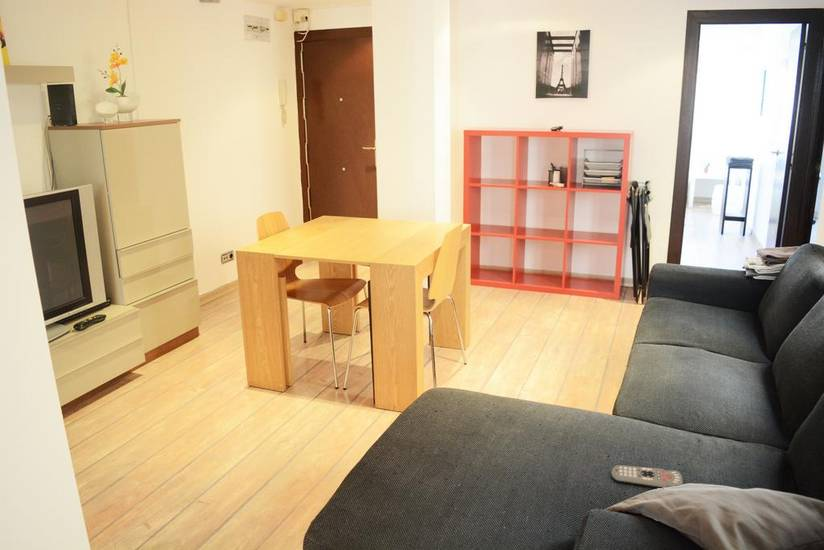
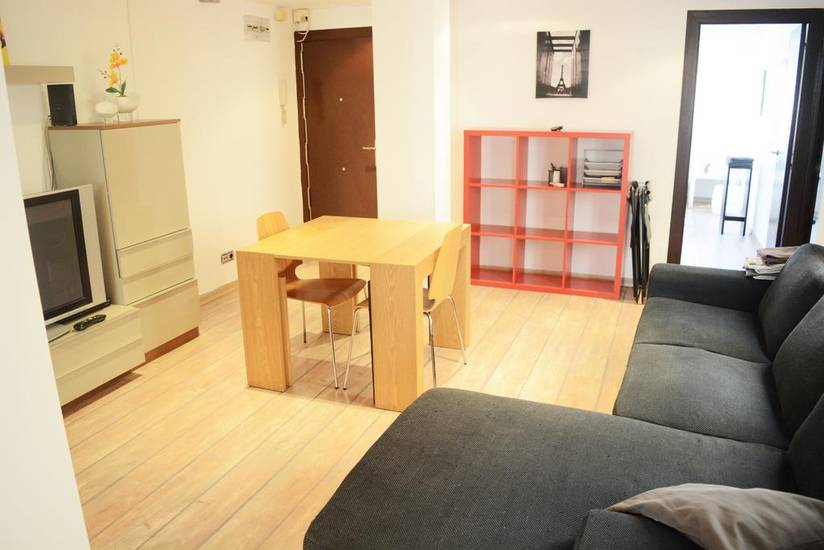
- remote control [610,464,684,489]
